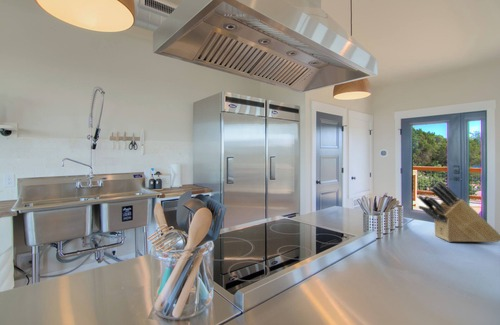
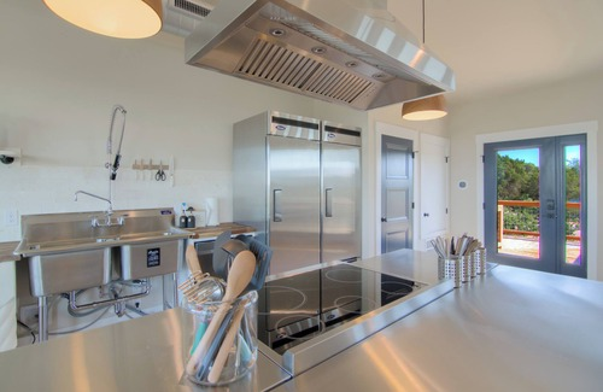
- knife block [417,180,500,244]
